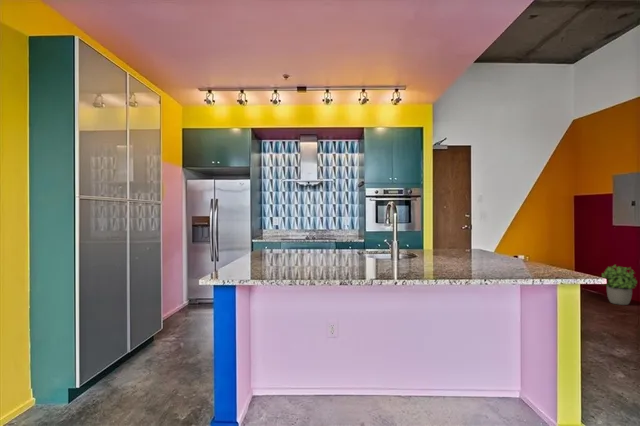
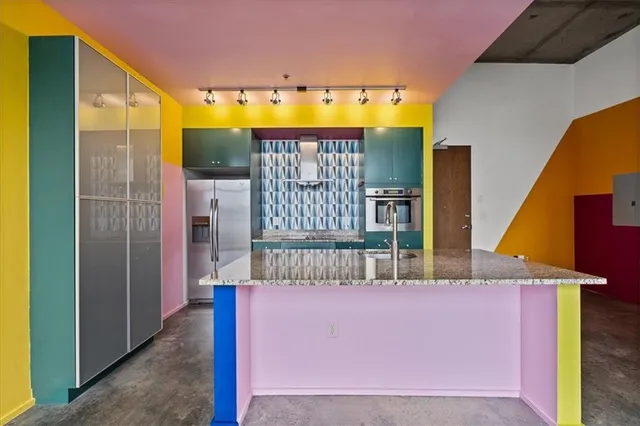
- potted plant [601,263,638,306]
